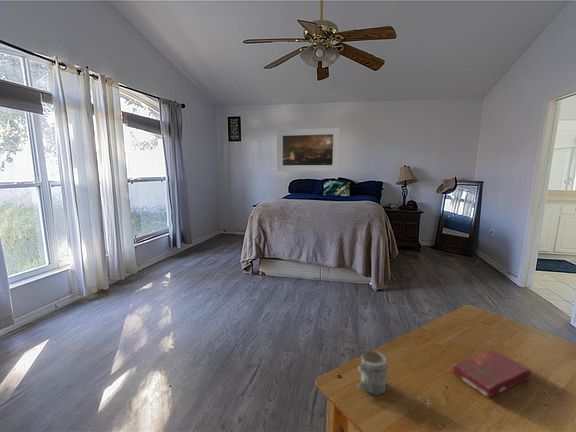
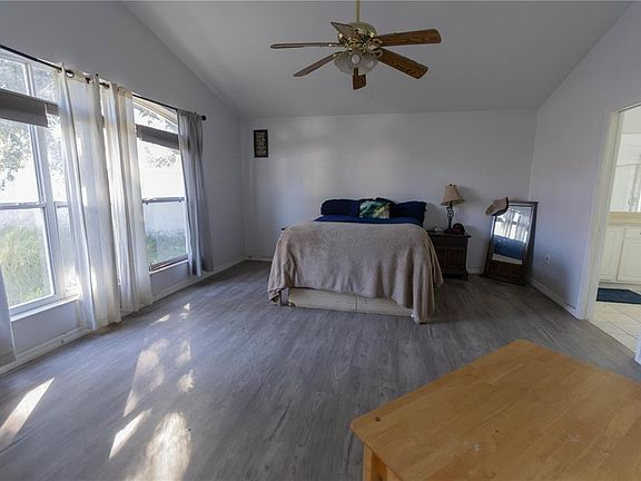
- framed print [276,127,341,172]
- mug [356,350,389,396]
- book [451,349,533,399]
